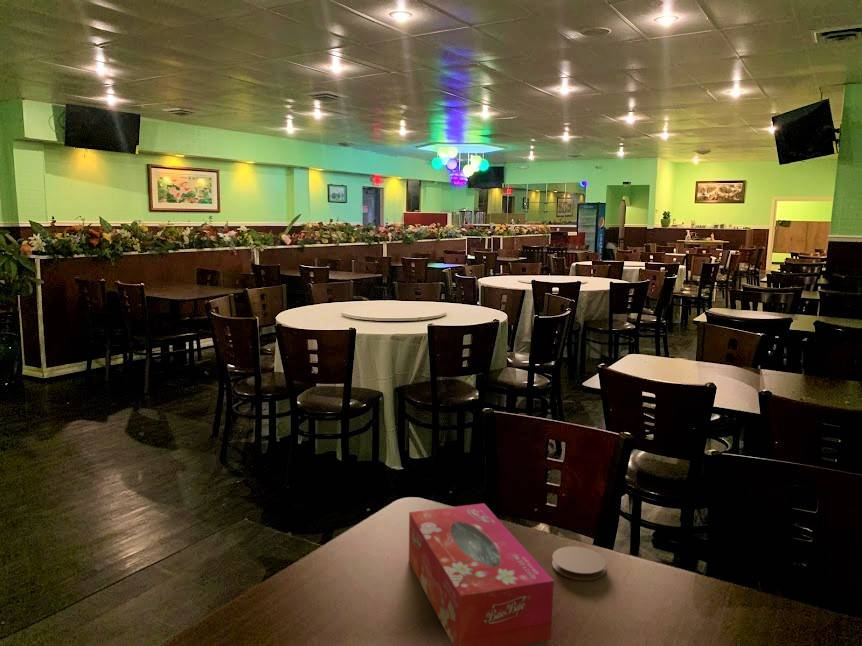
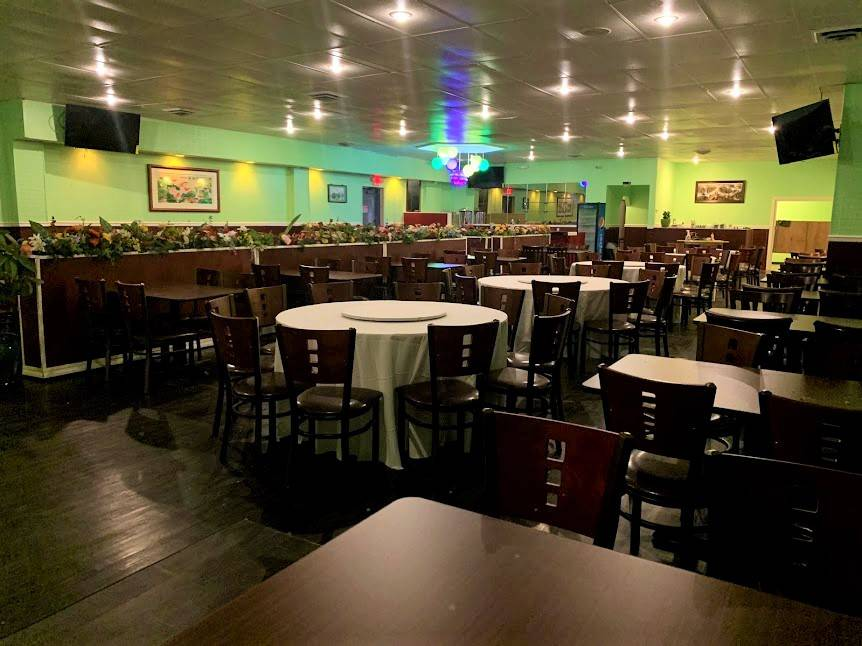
- tissue box [408,502,555,646]
- coaster [551,545,607,581]
